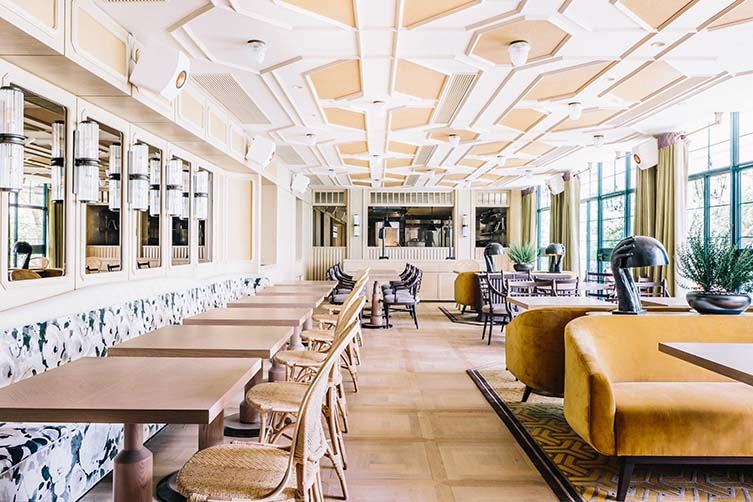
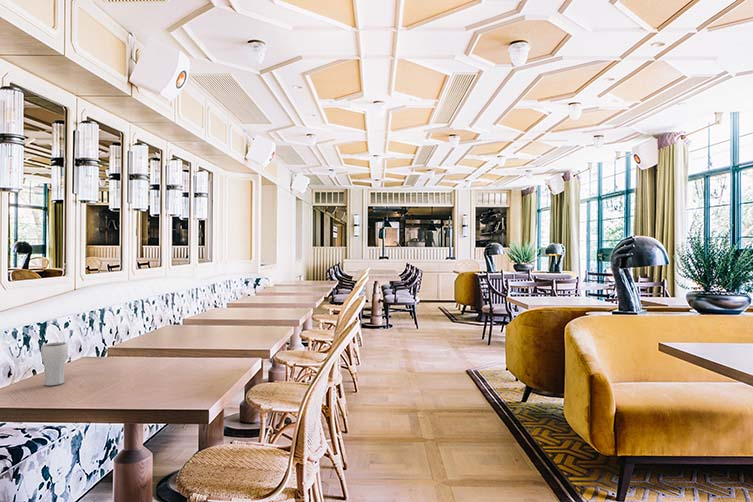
+ drinking glass [40,341,69,387]
